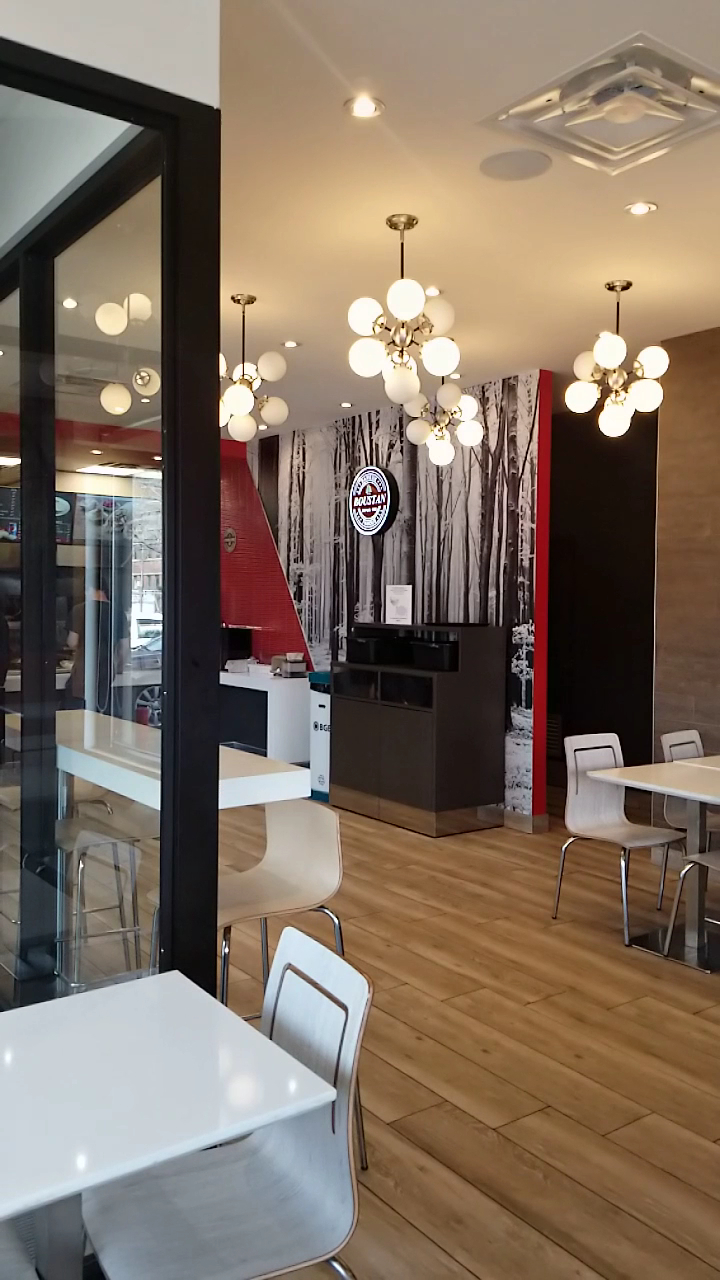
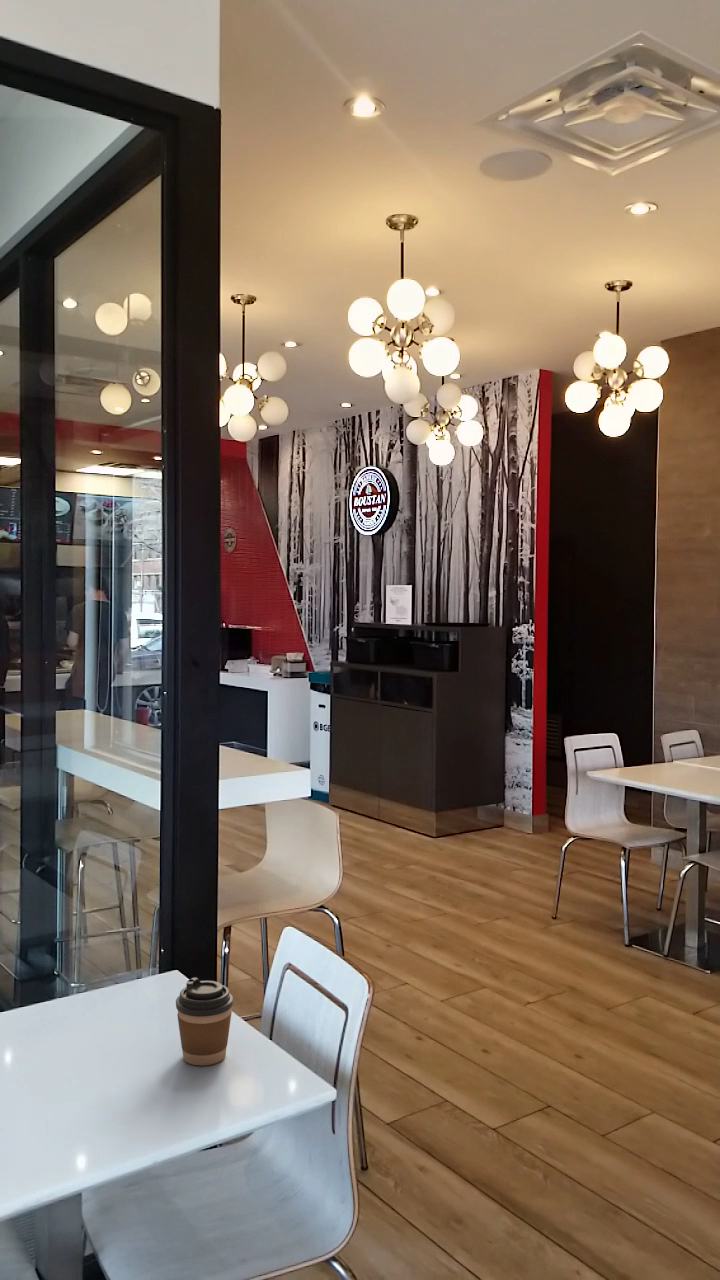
+ coffee cup [175,977,234,1067]
